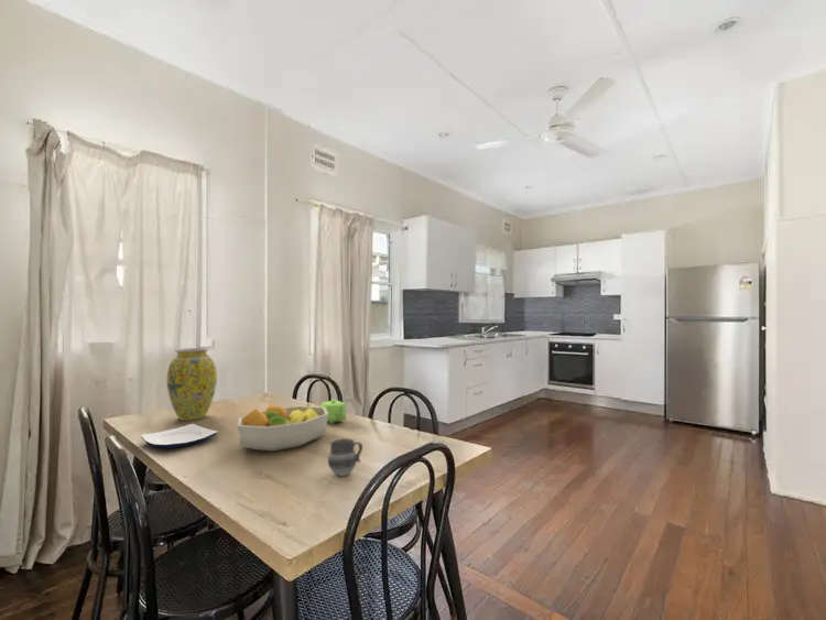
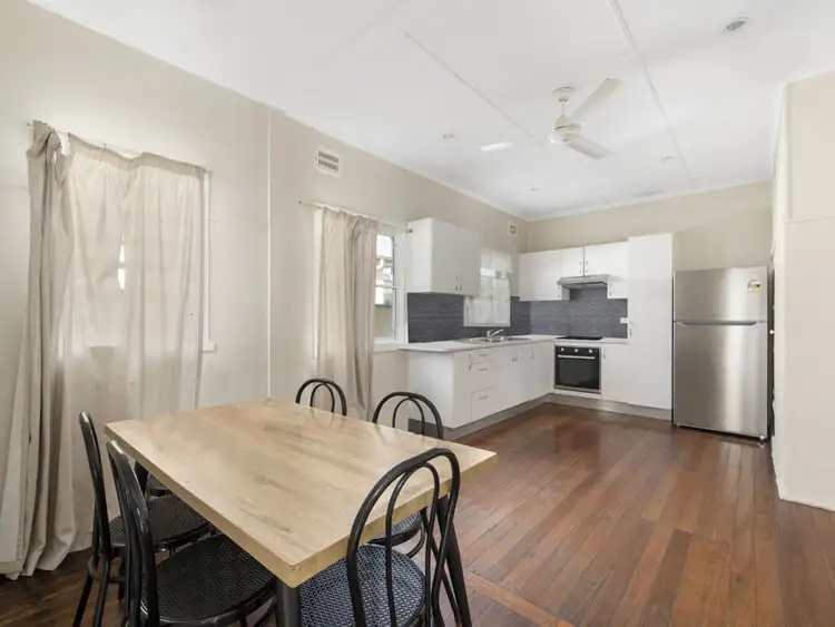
- plate [140,423,219,449]
- vase [166,347,218,422]
- teapot [320,399,347,425]
- cup [327,437,363,477]
- fruit bowl [237,403,328,453]
